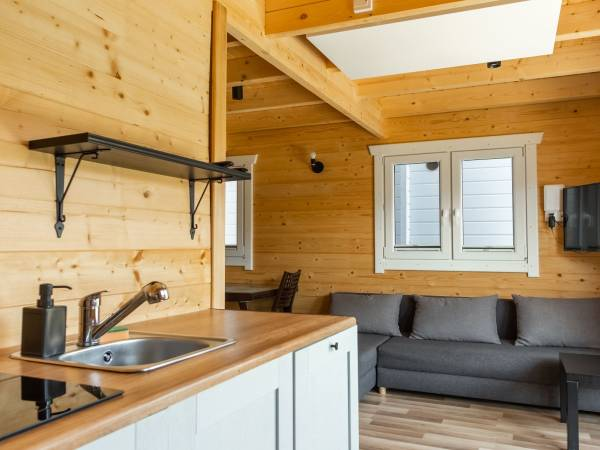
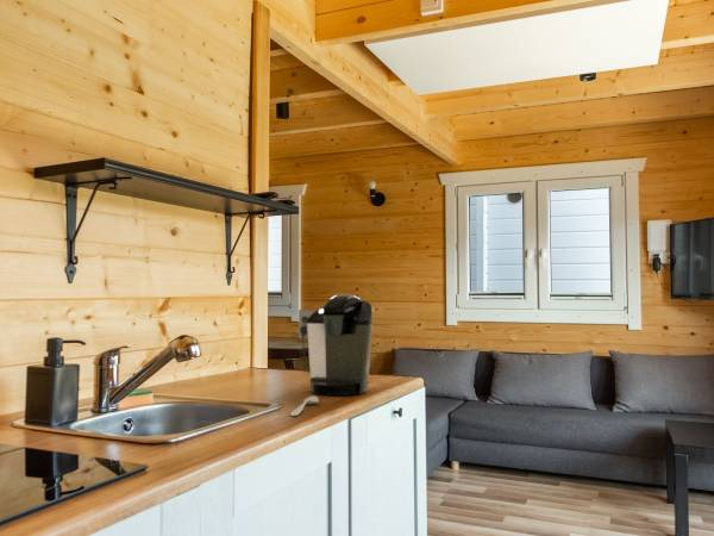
+ coffee maker [298,293,375,397]
+ spoon [289,395,320,417]
